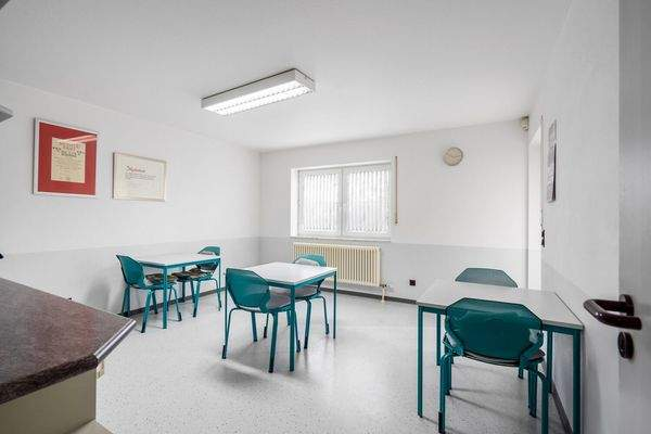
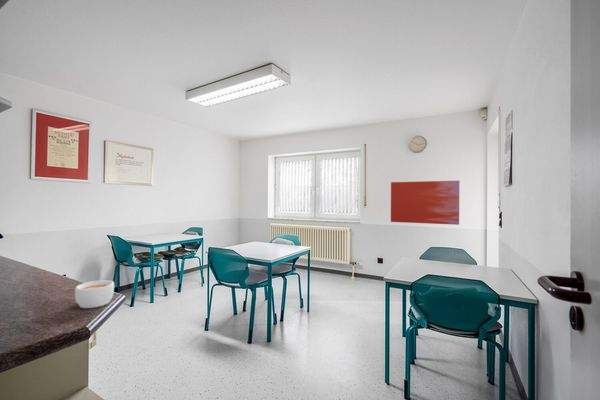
+ wall art [390,180,460,226]
+ coffee cup [74,279,115,309]
